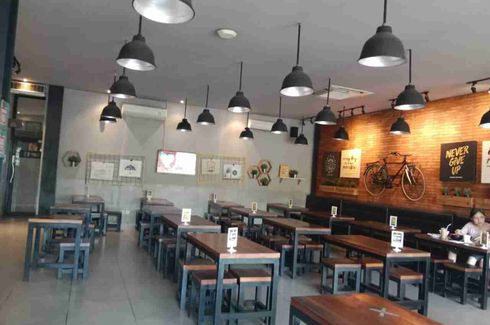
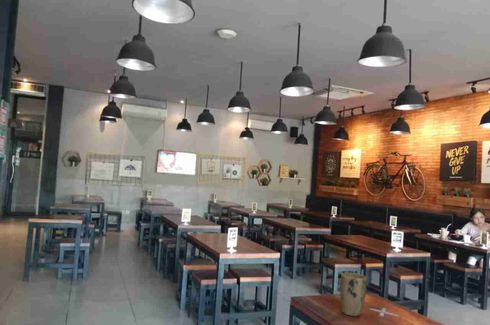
+ plant pot [339,272,367,317]
